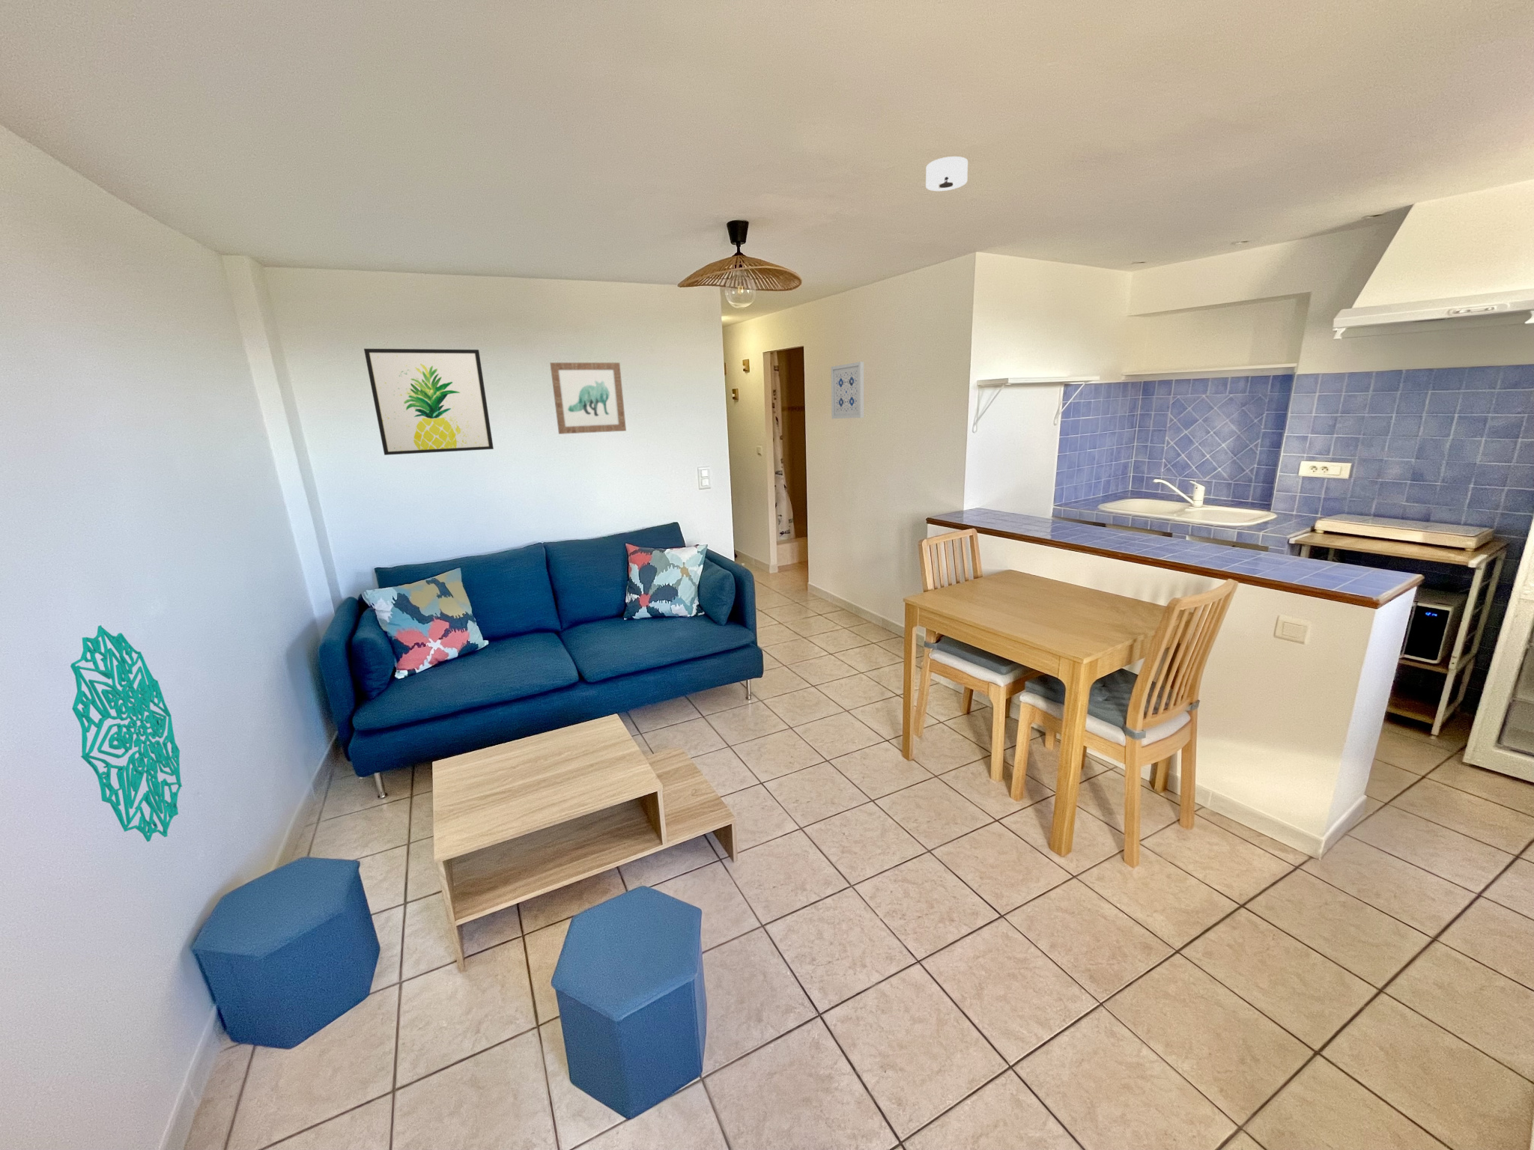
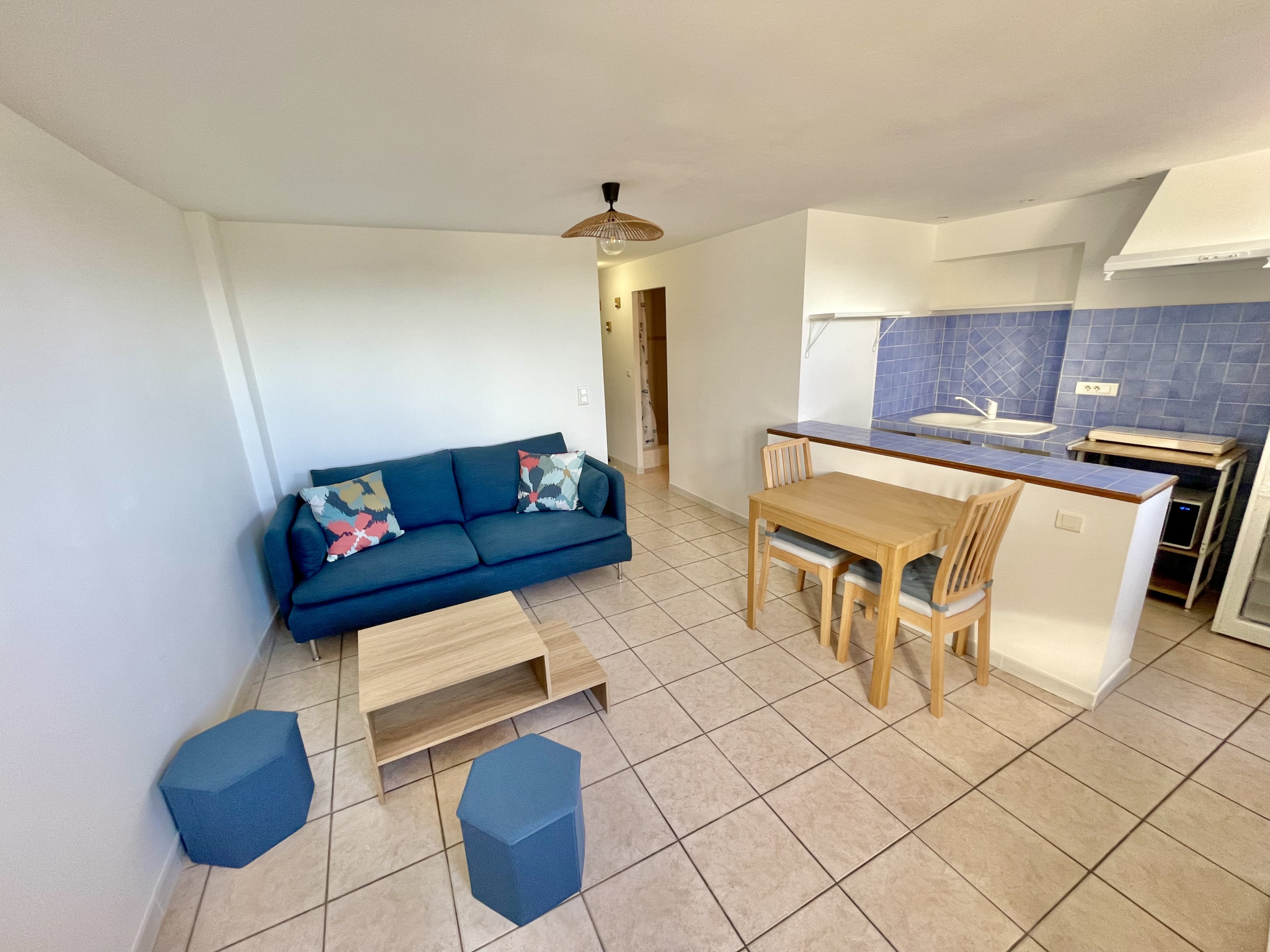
- wall art [830,361,865,419]
- wall art [550,361,627,435]
- wall art [364,348,494,455]
- wall decoration [70,625,182,842]
- smoke detector [925,156,969,192]
